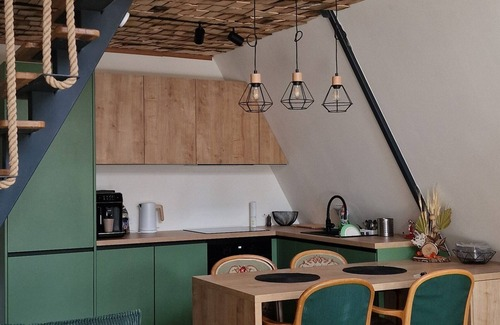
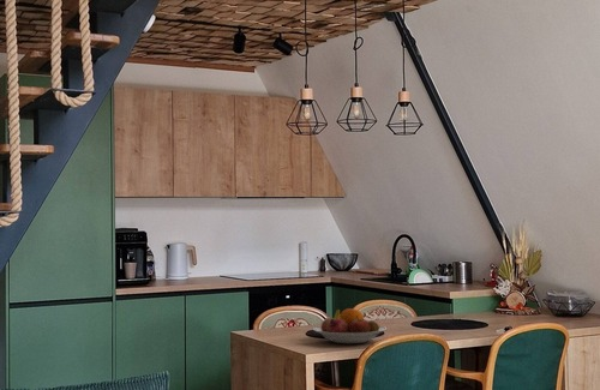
+ fruit bowl [312,307,388,344]
